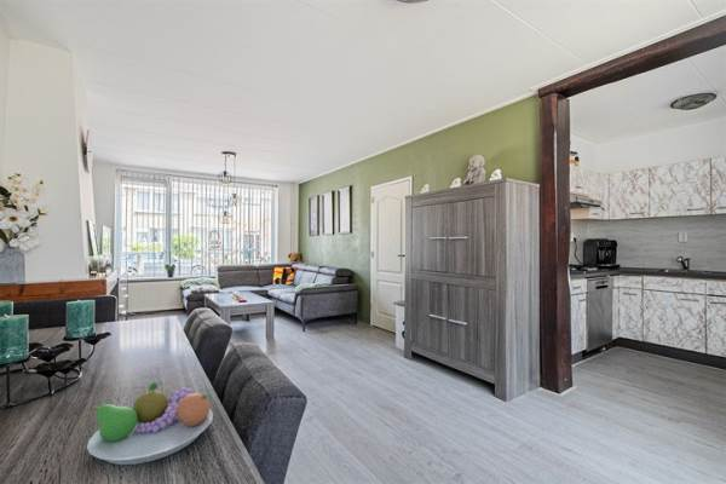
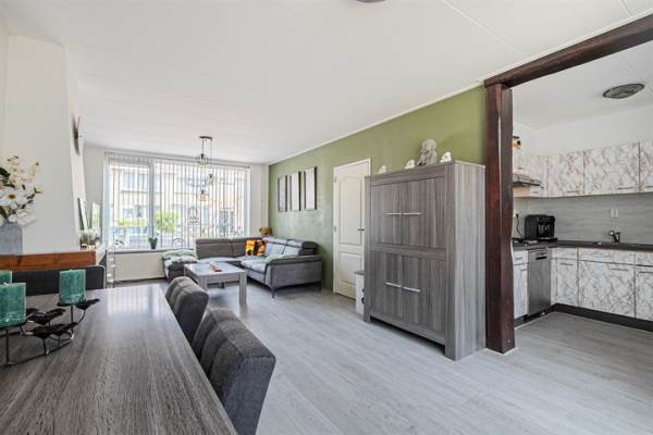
- fruit bowl [86,381,214,466]
